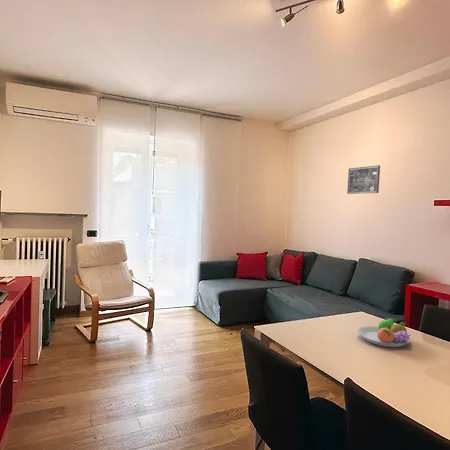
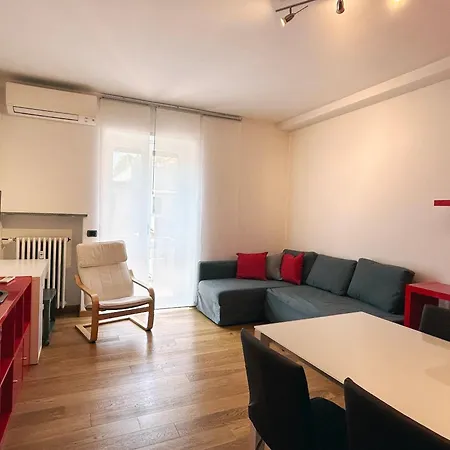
- fruit bowl [356,318,412,348]
- wall art [346,164,381,195]
